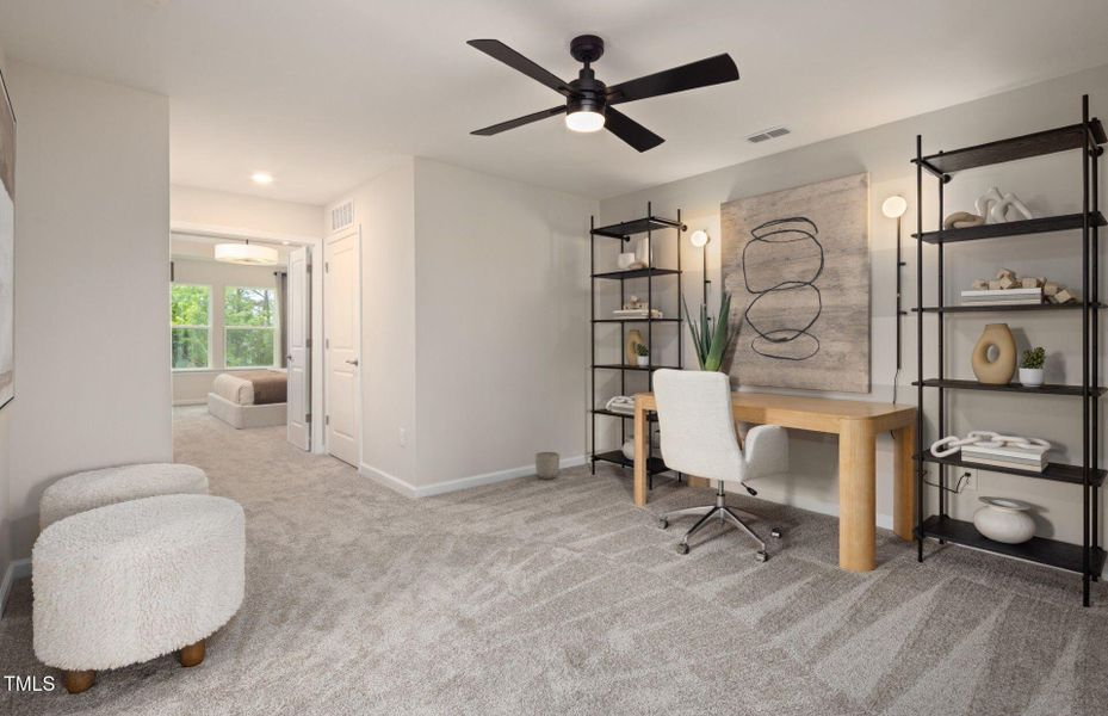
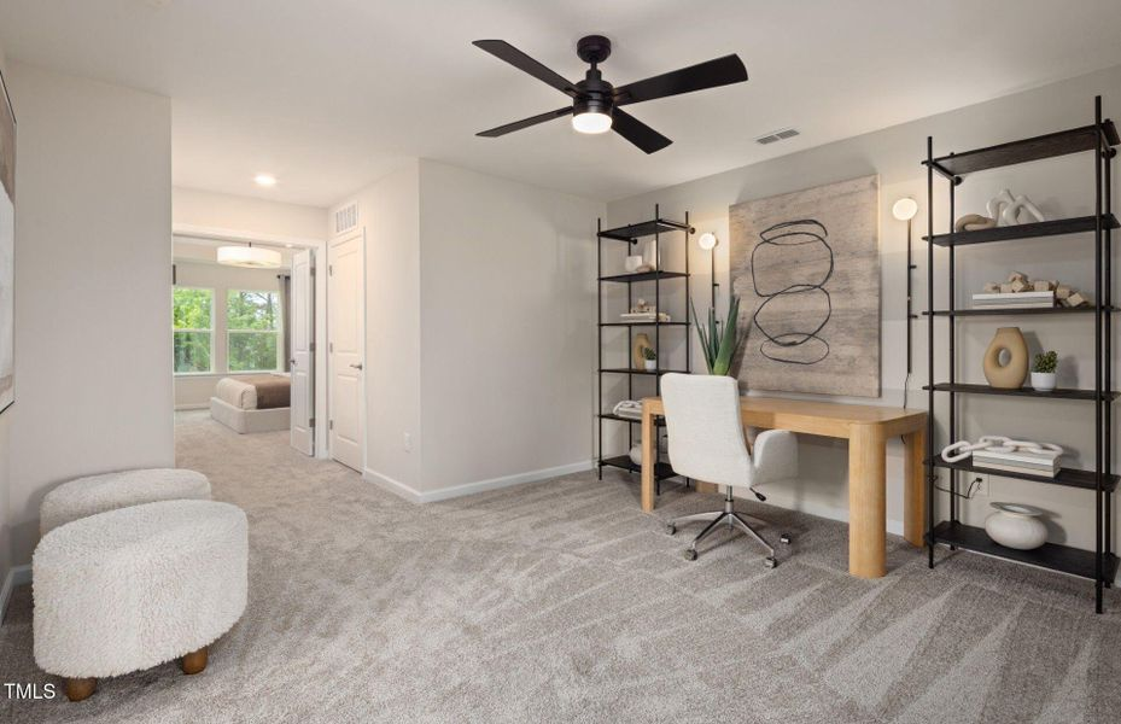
- planter [534,451,561,481]
